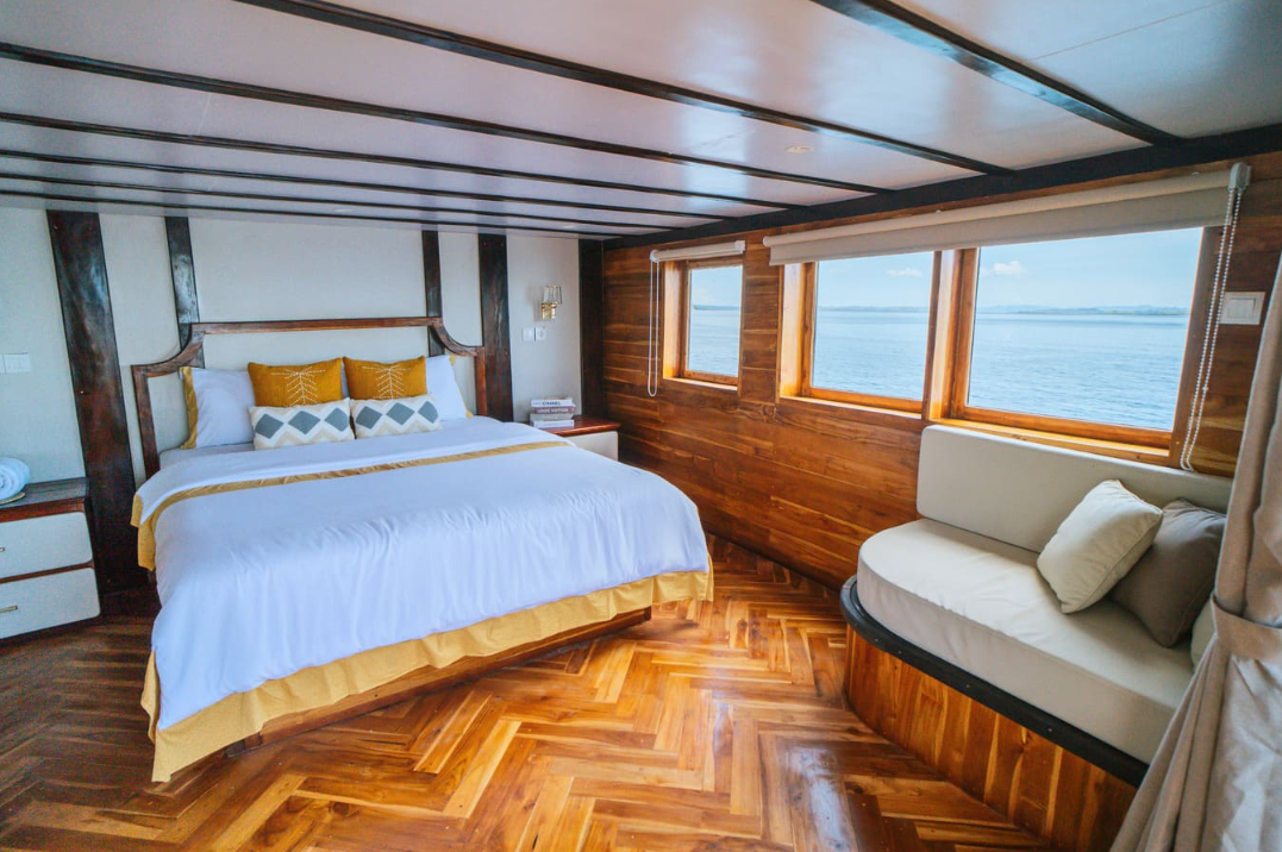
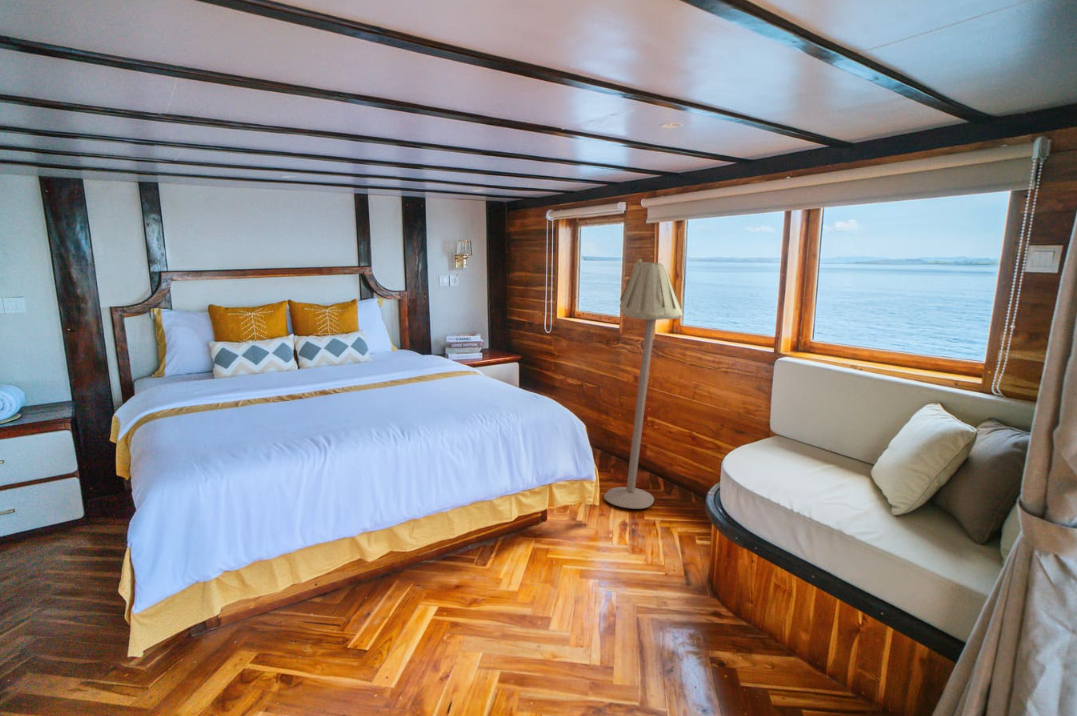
+ floor lamp [603,258,684,510]
